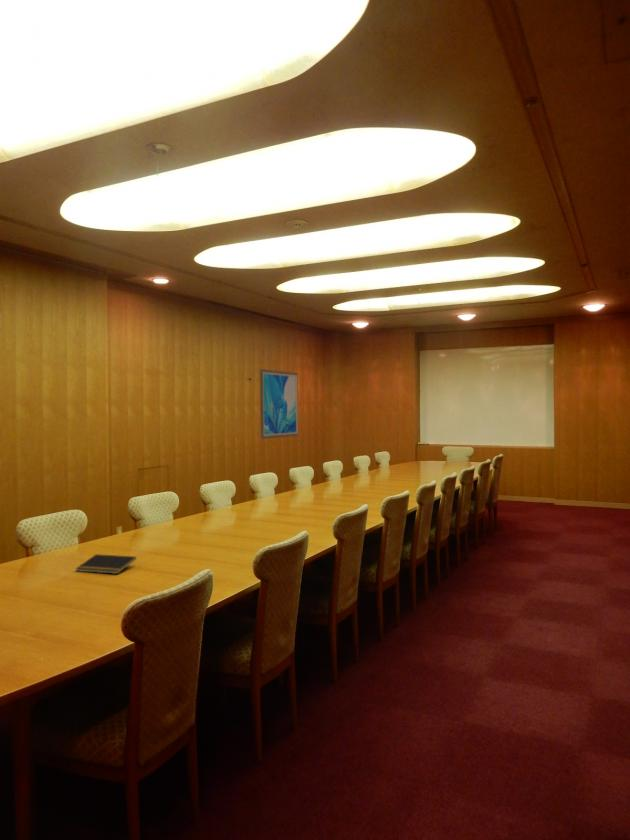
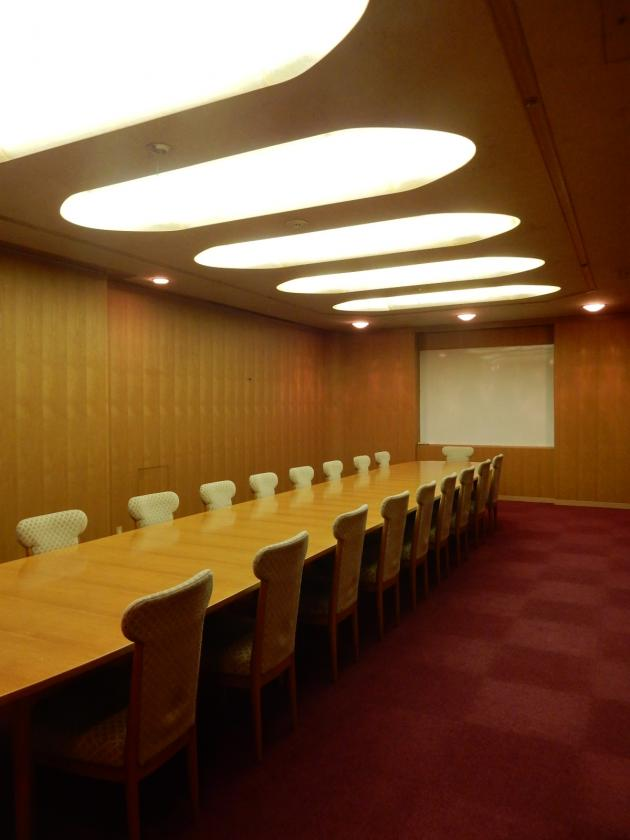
- wall art [259,368,299,440]
- notepad [75,553,137,575]
